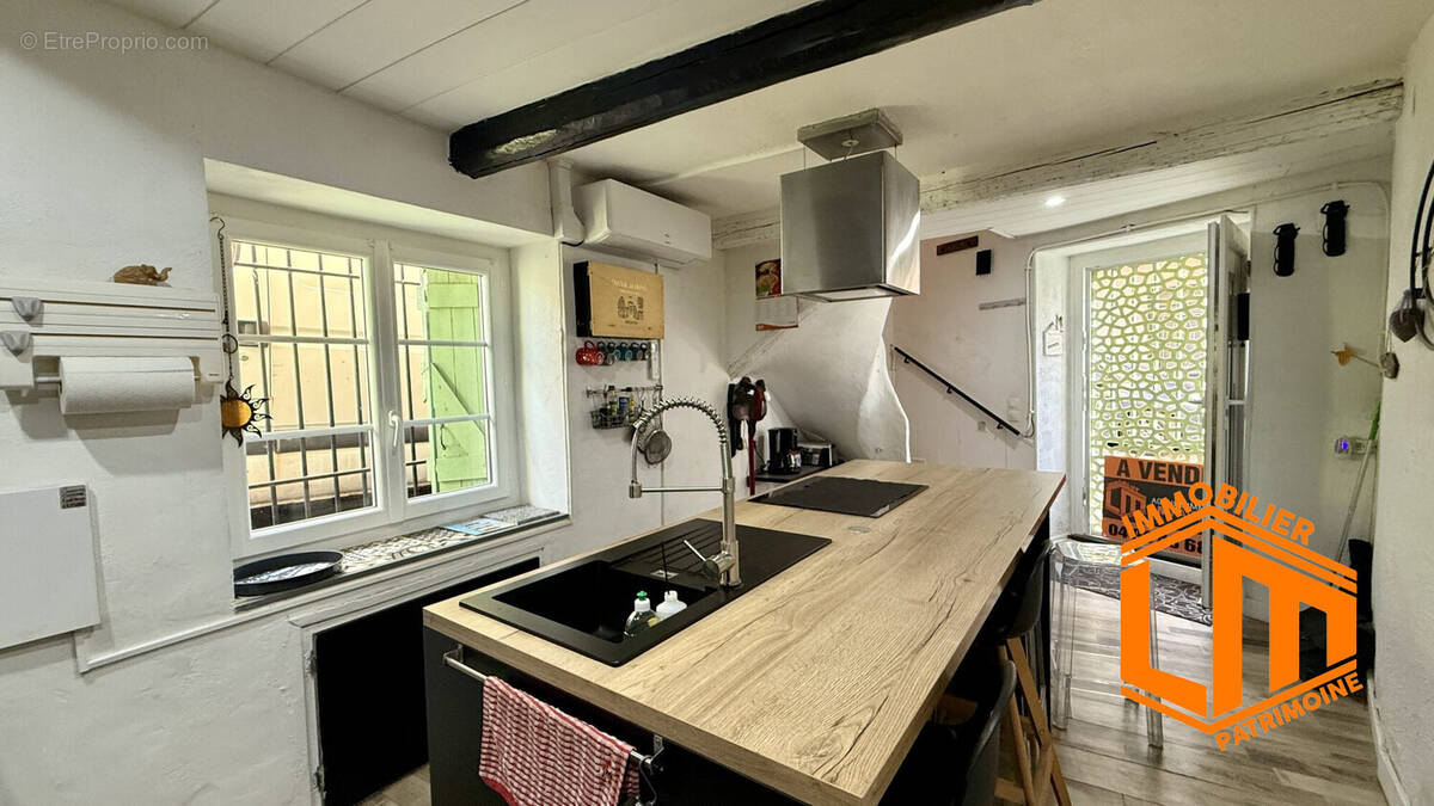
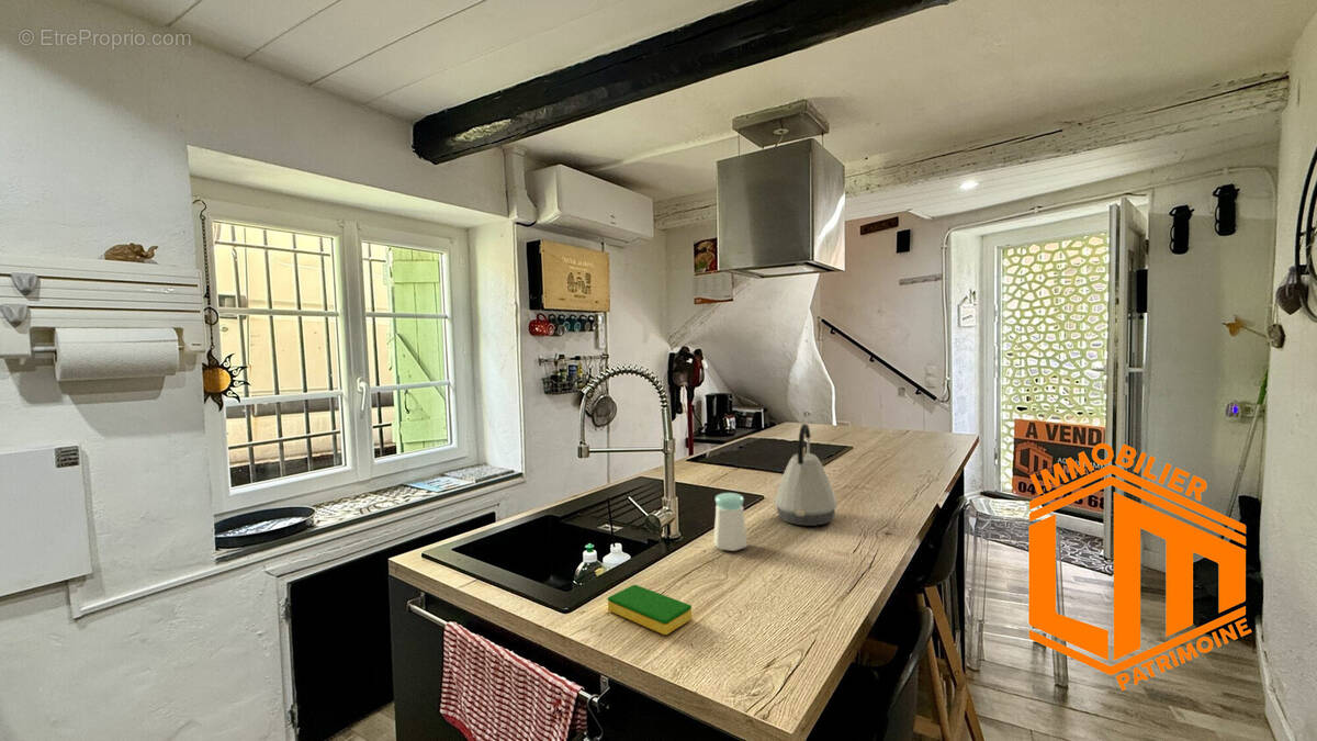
+ dish sponge [607,584,693,636]
+ salt shaker [712,492,748,552]
+ kettle [774,423,838,527]
